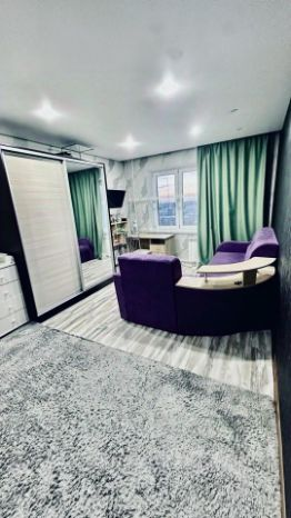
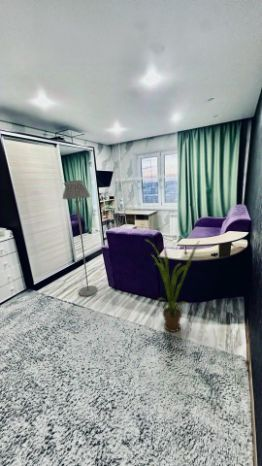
+ floor lamp [62,179,99,297]
+ house plant [143,238,200,333]
